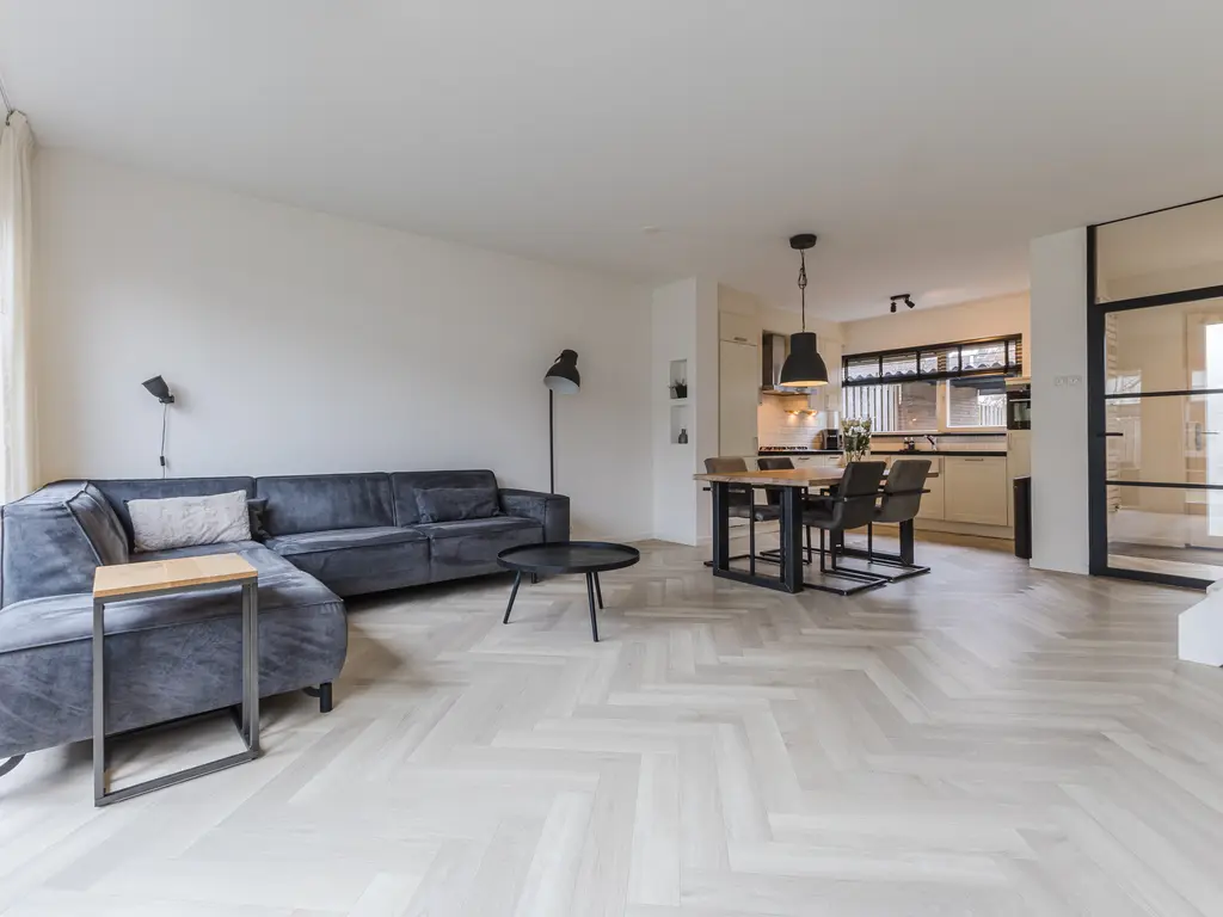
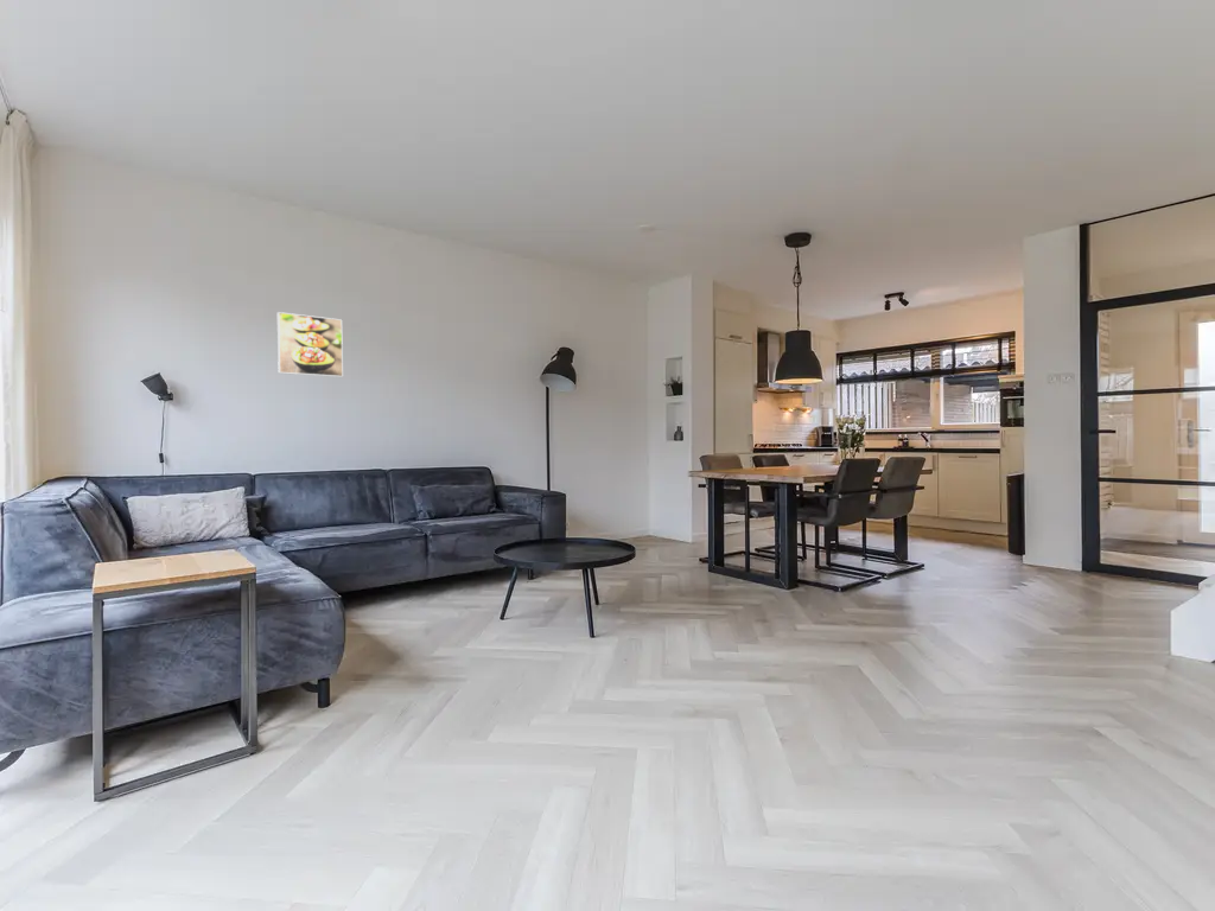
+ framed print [276,311,344,378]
